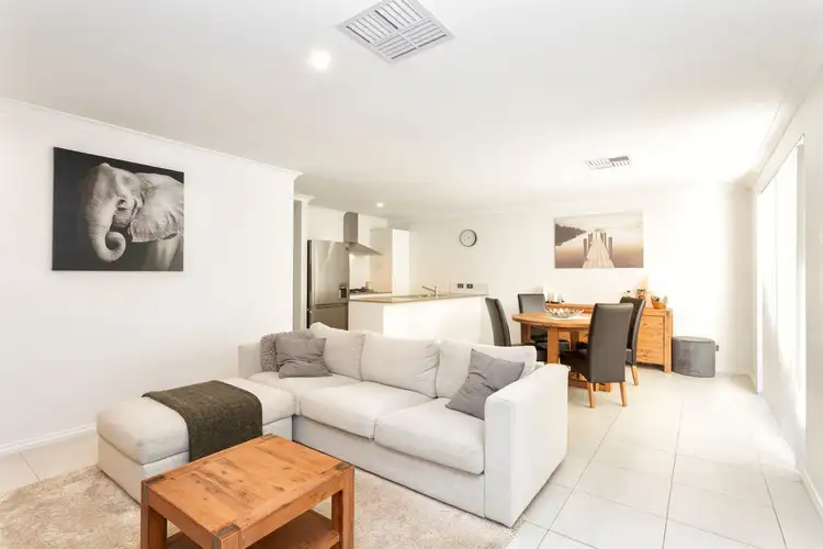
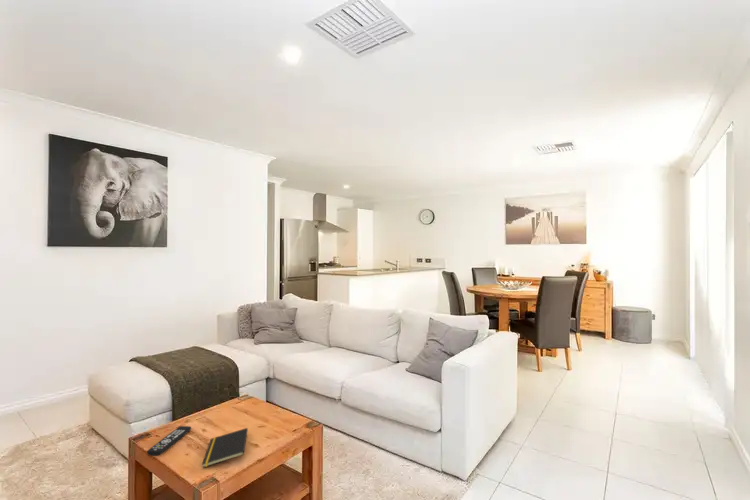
+ notepad [201,427,249,469]
+ remote control [146,425,192,457]
